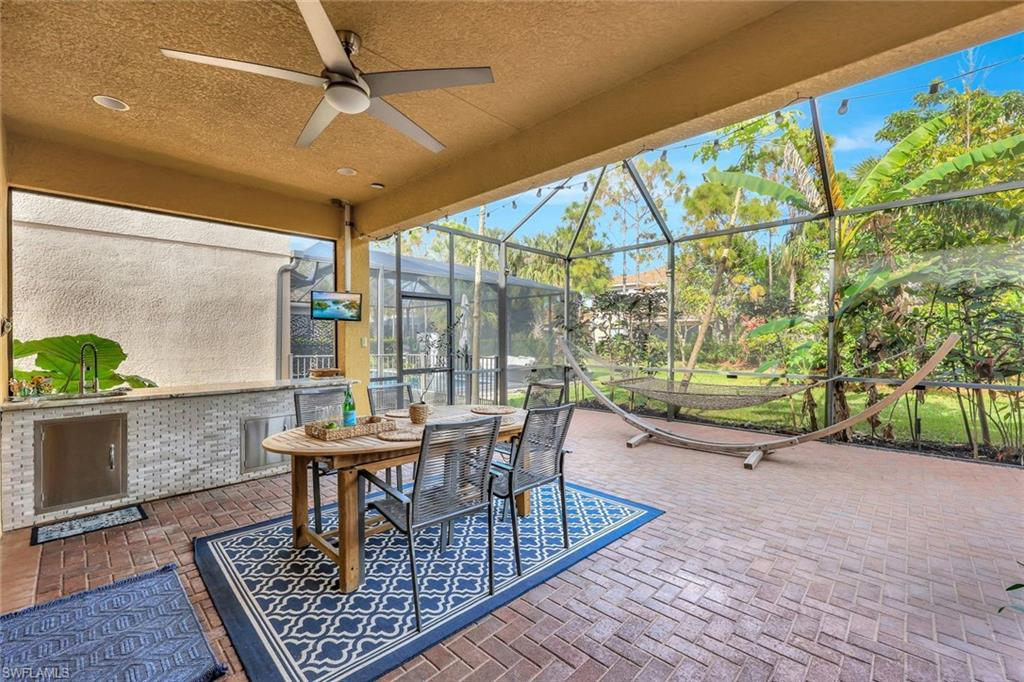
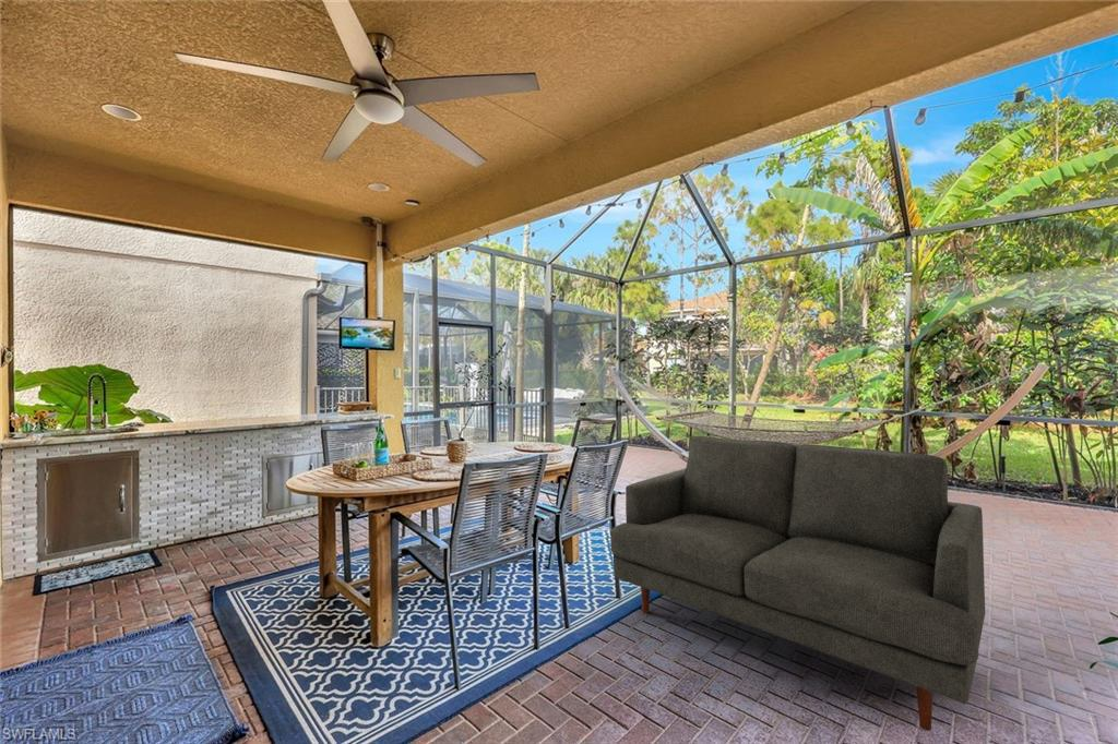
+ sofa [609,435,986,732]
